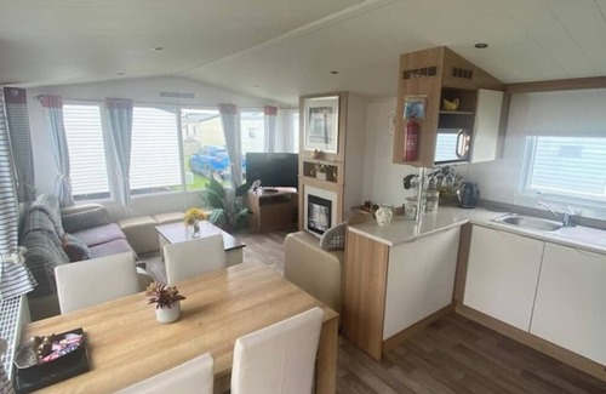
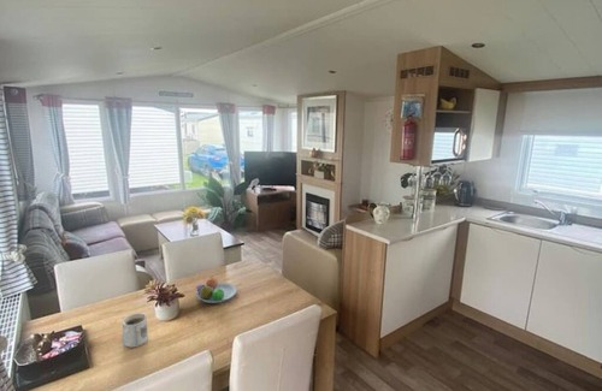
+ fruit bowl [195,276,237,304]
+ mug [120,312,149,349]
